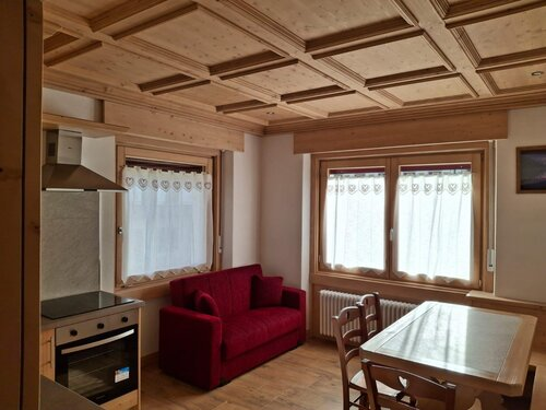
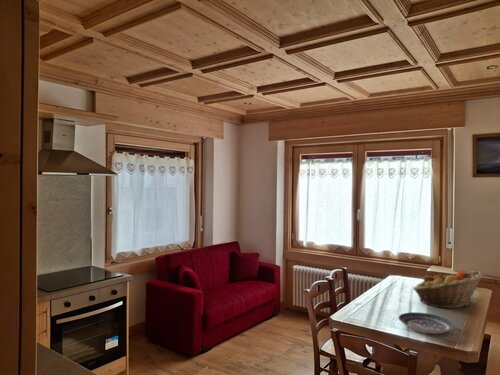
+ plate [398,311,455,335]
+ fruit basket [412,270,484,309]
